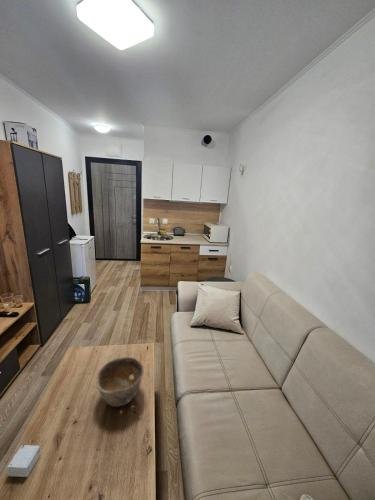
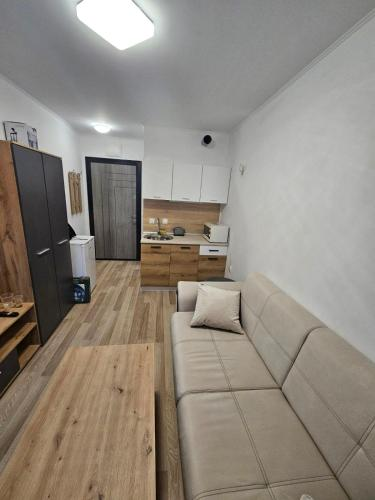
- small box [6,444,42,478]
- bowl [95,356,144,408]
